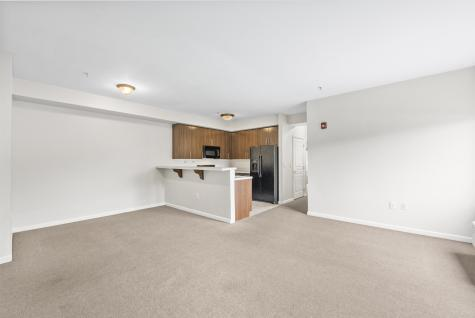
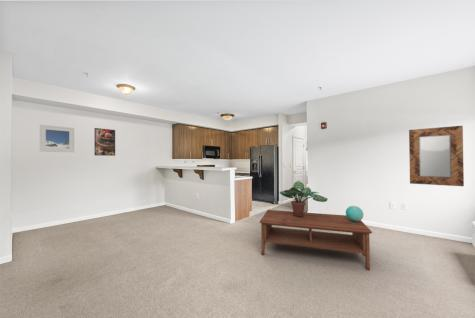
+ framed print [94,127,116,157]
+ home mirror [408,125,465,187]
+ decorative sphere [345,205,364,222]
+ potted plant [279,180,329,216]
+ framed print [39,124,75,153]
+ coffee table [259,209,373,271]
